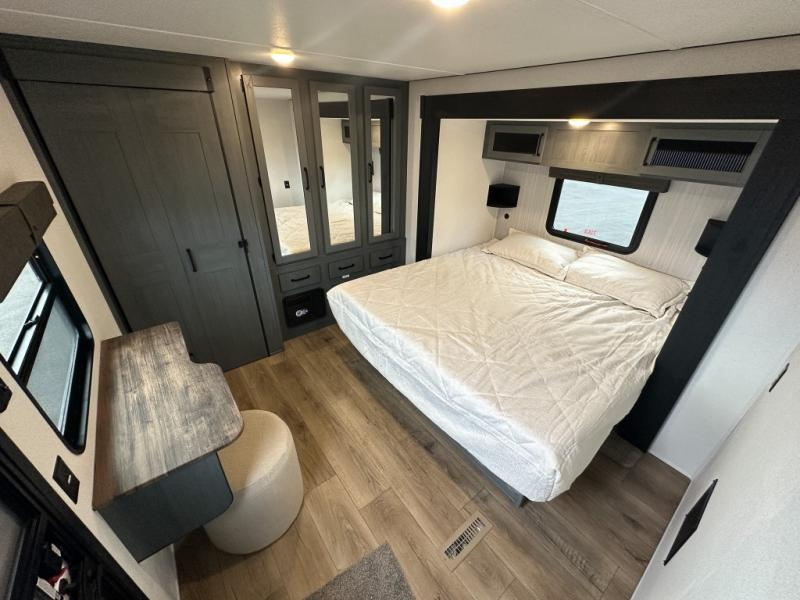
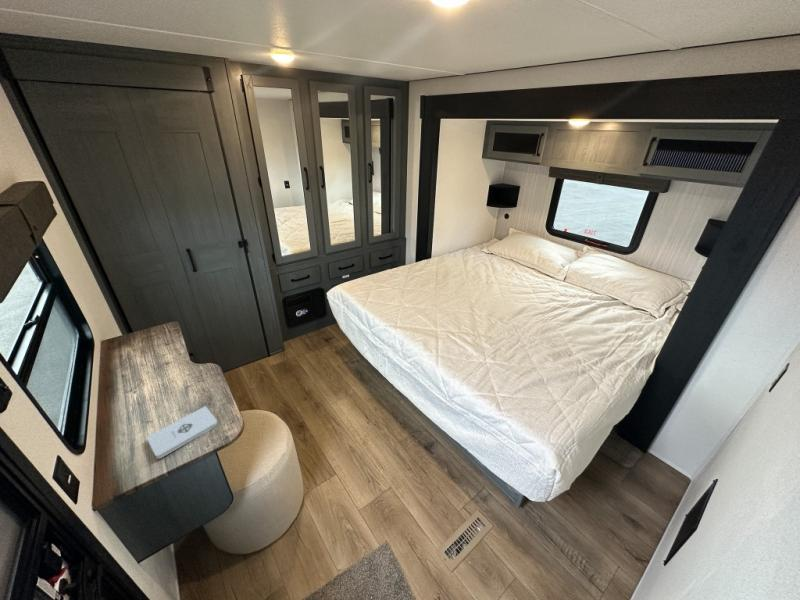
+ notepad [145,405,218,460]
